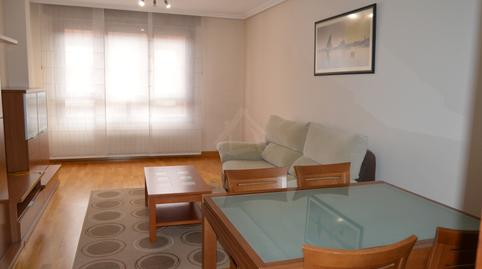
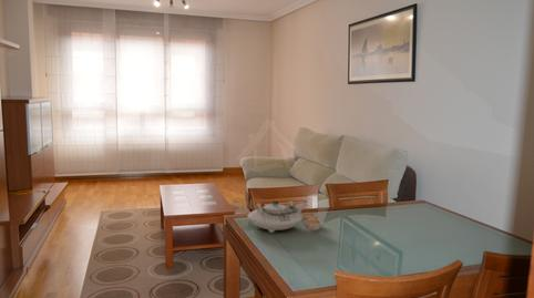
+ teapot [247,199,324,234]
